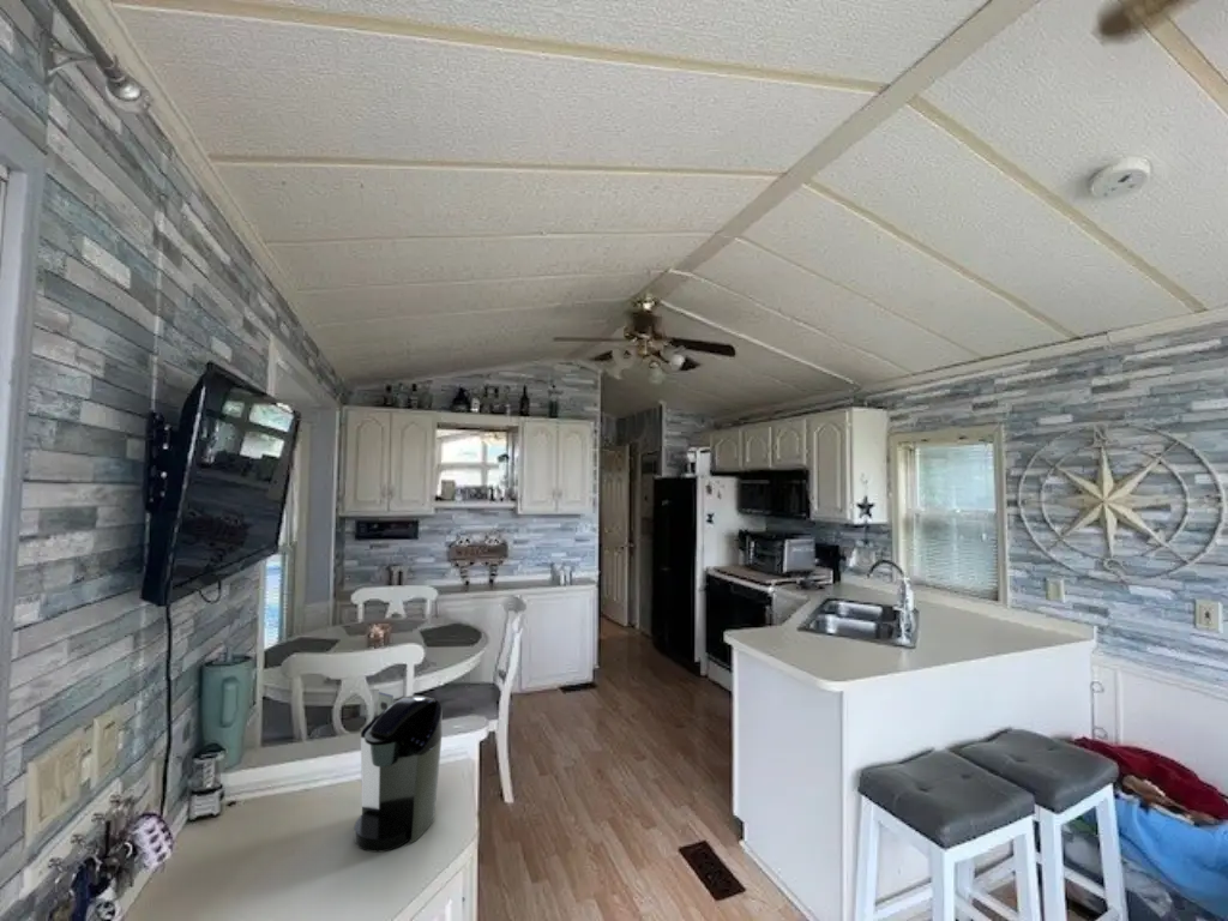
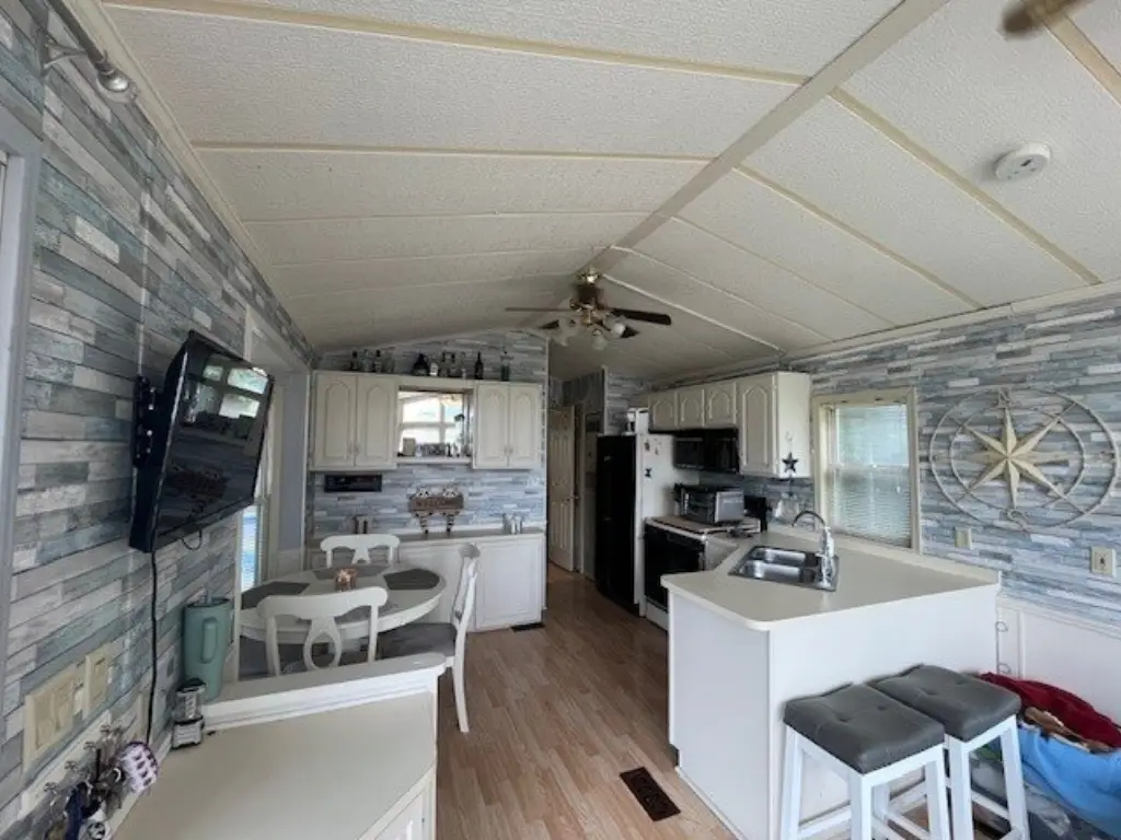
- coffee maker [353,691,444,854]
